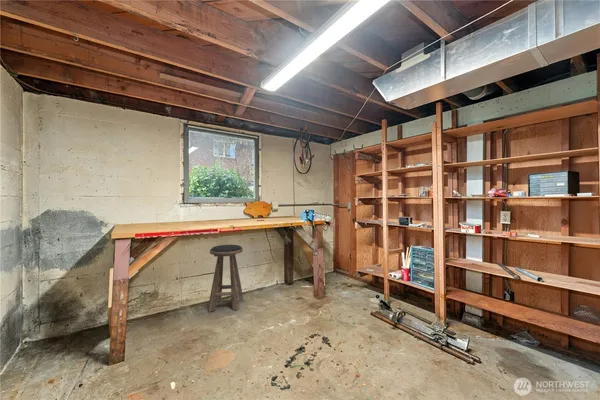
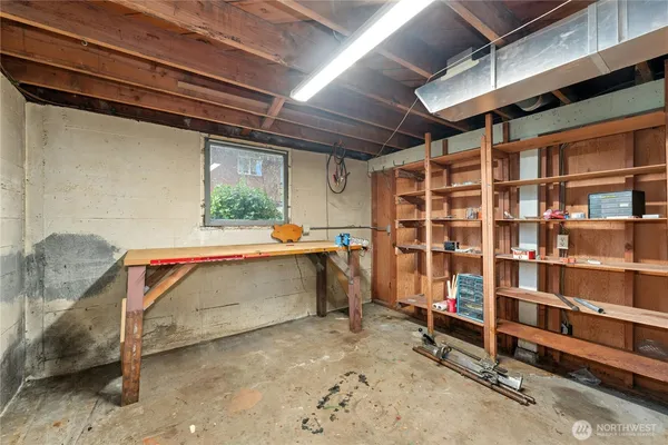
- stool [207,244,244,313]
